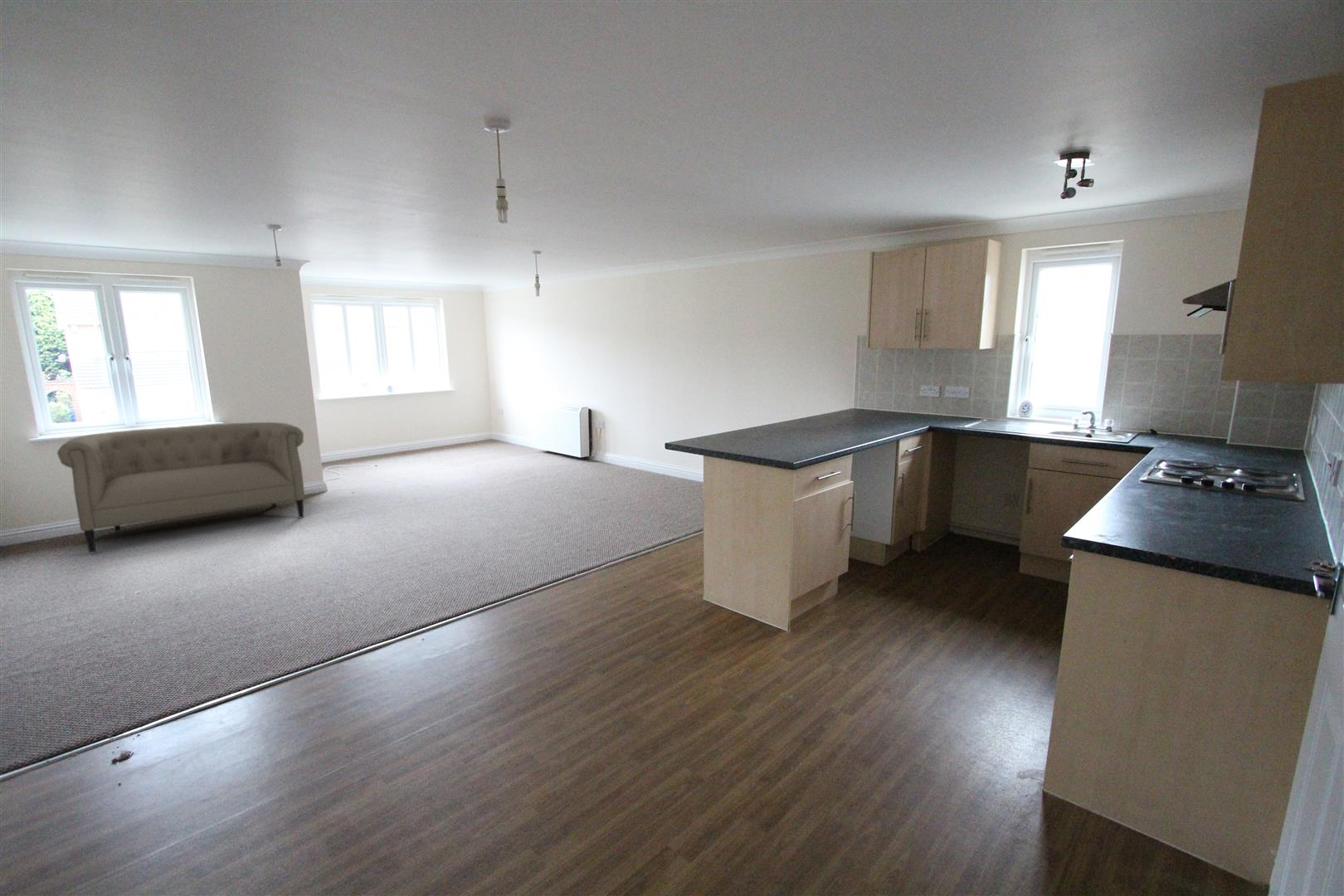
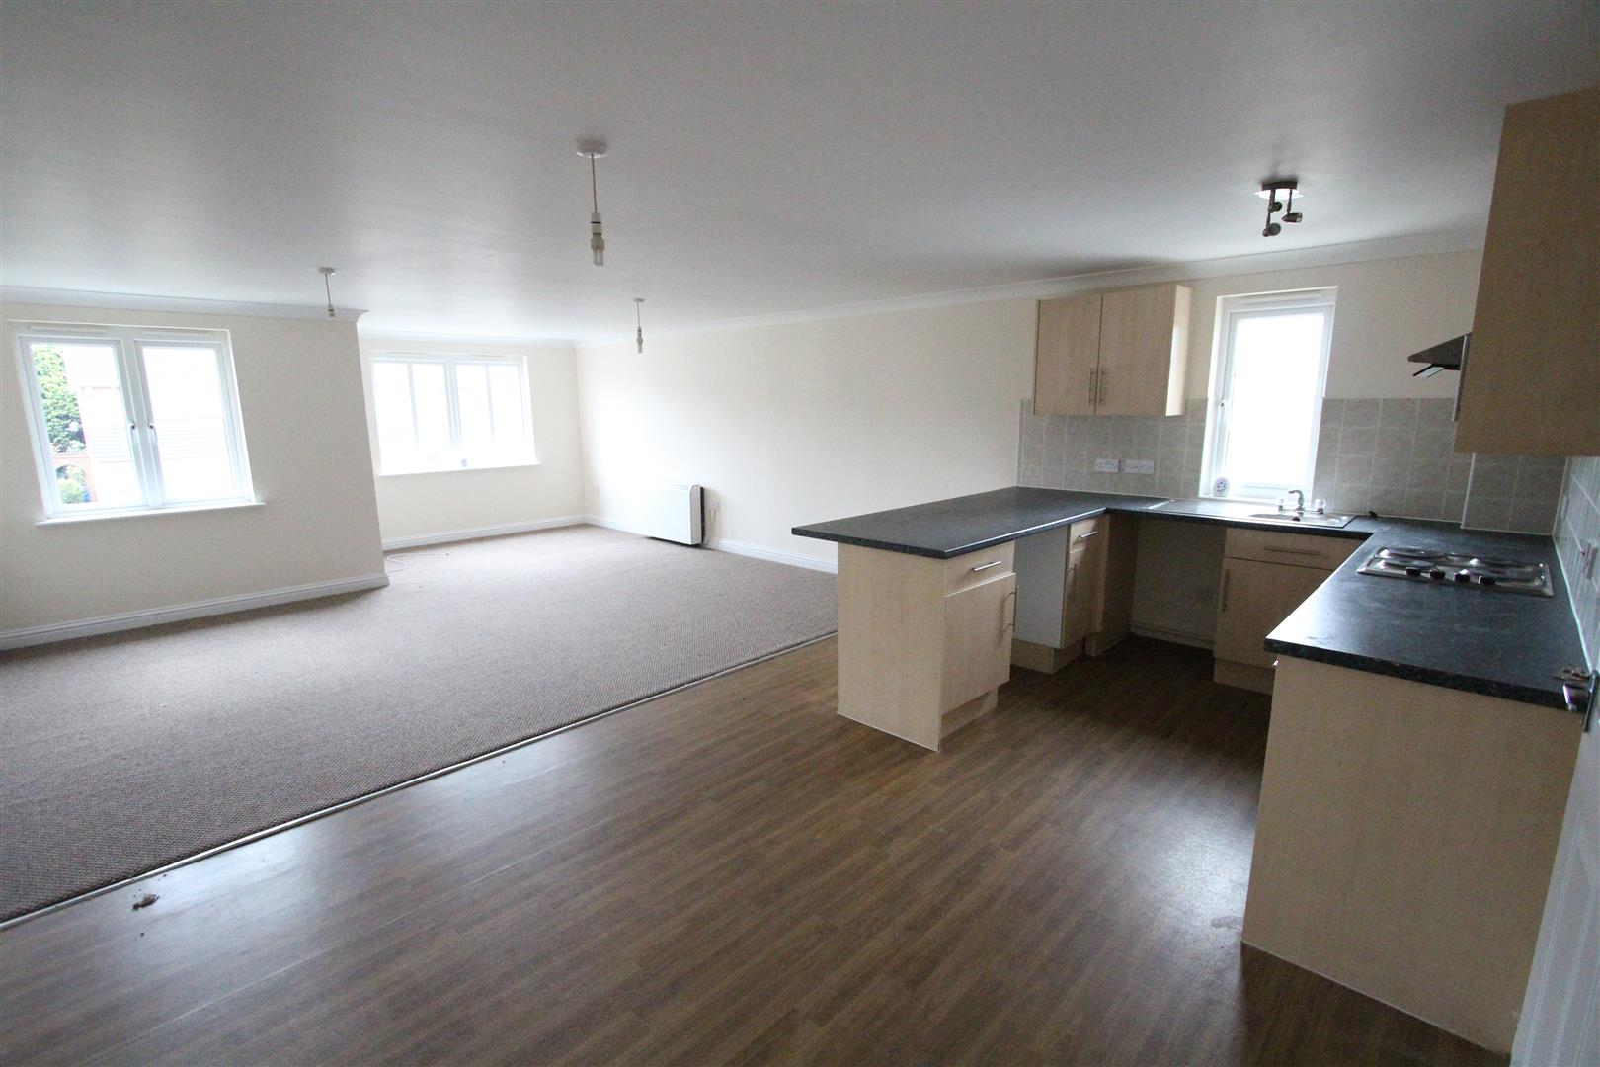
- sofa [56,421,305,554]
